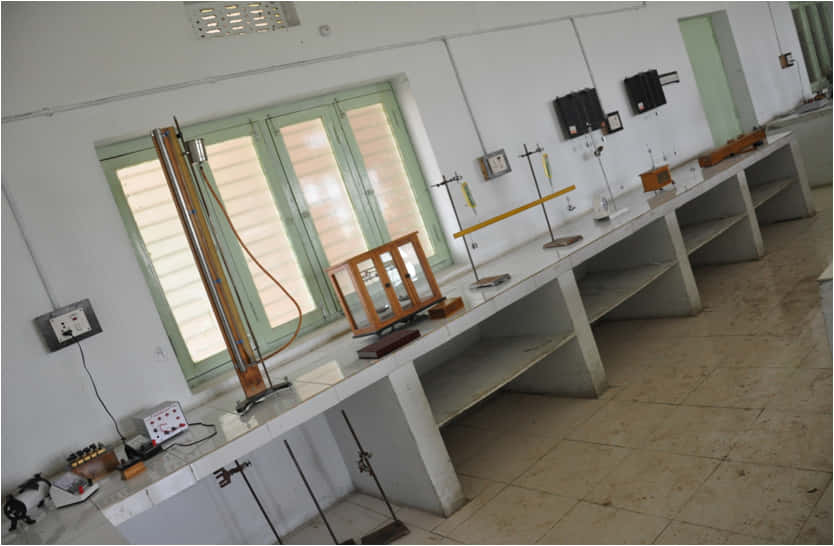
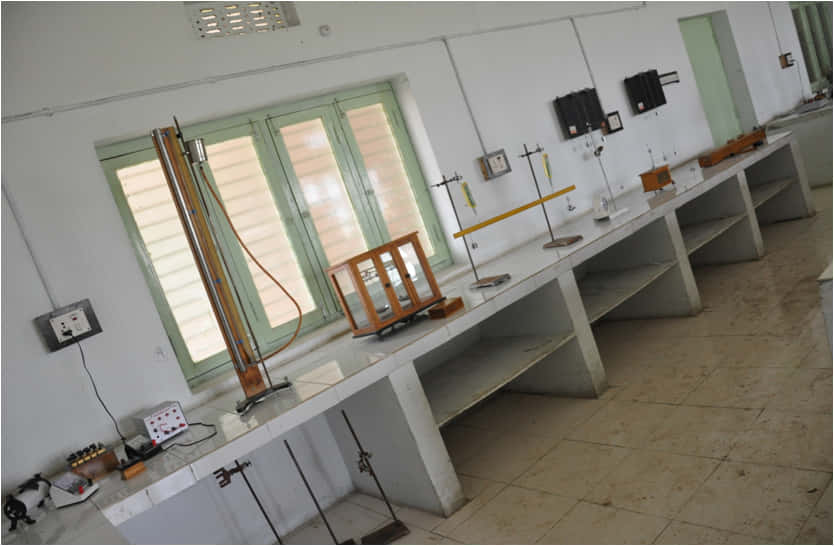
- notebook [355,329,422,359]
